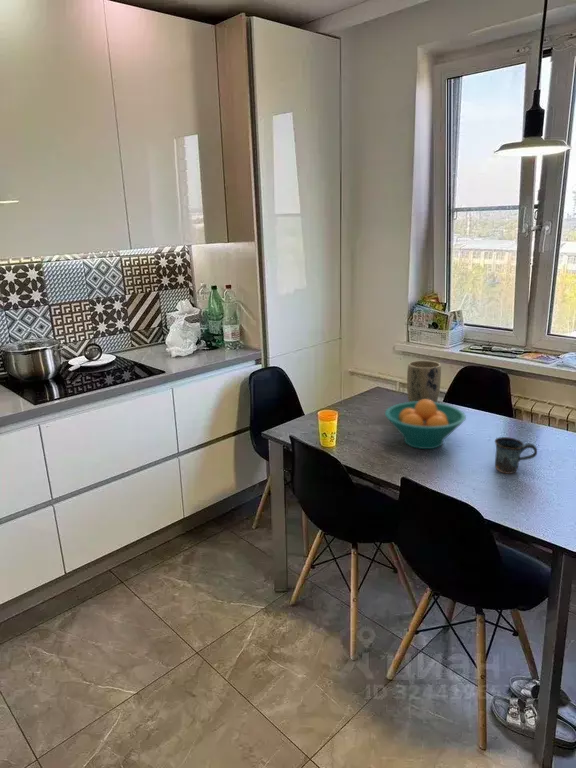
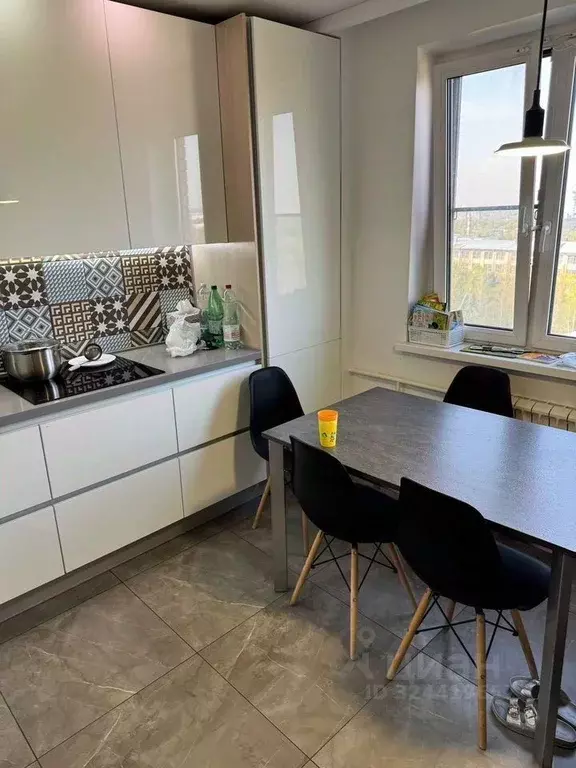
- plant pot [406,360,442,403]
- fruit bowl [384,400,467,450]
- mug [494,436,538,474]
